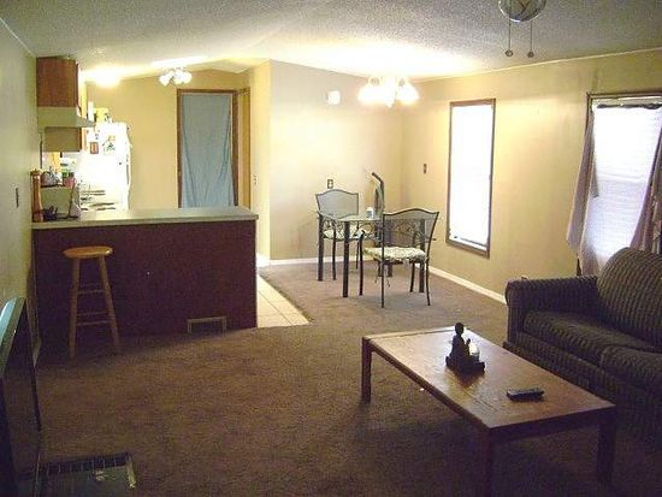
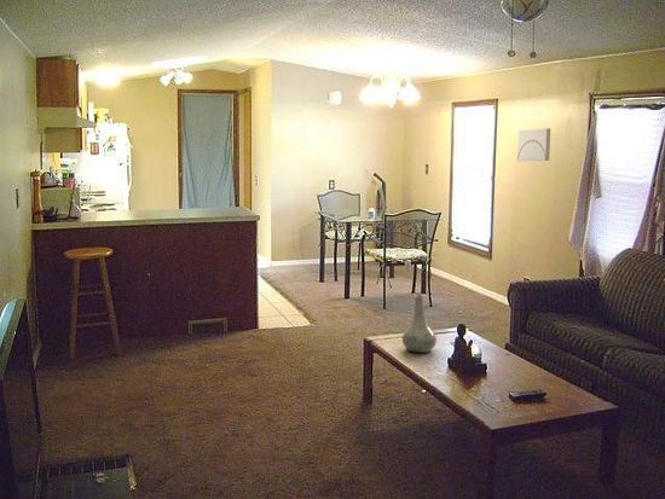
+ vase [401,294,438,354]
+ wall art [516,127,551,162]
